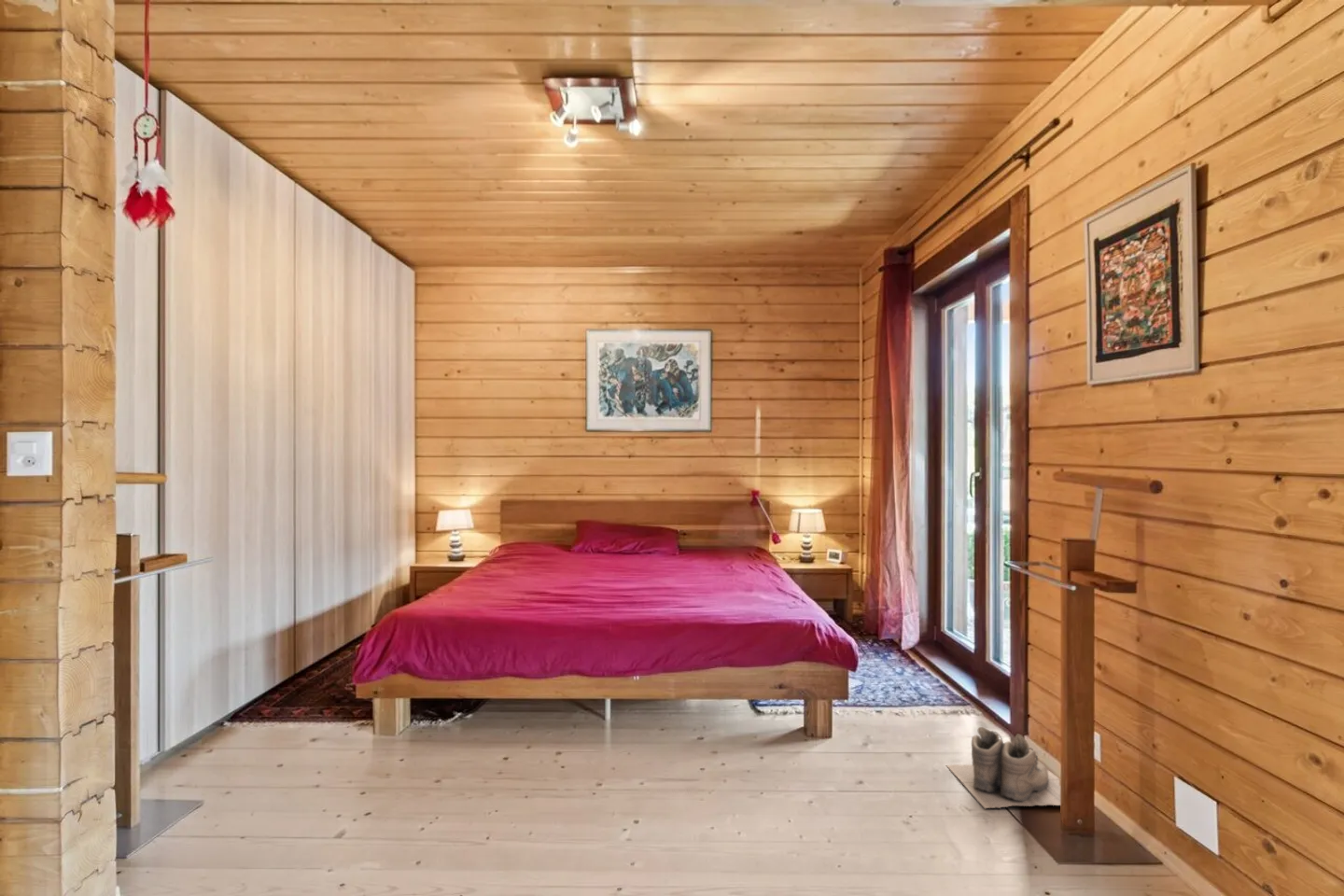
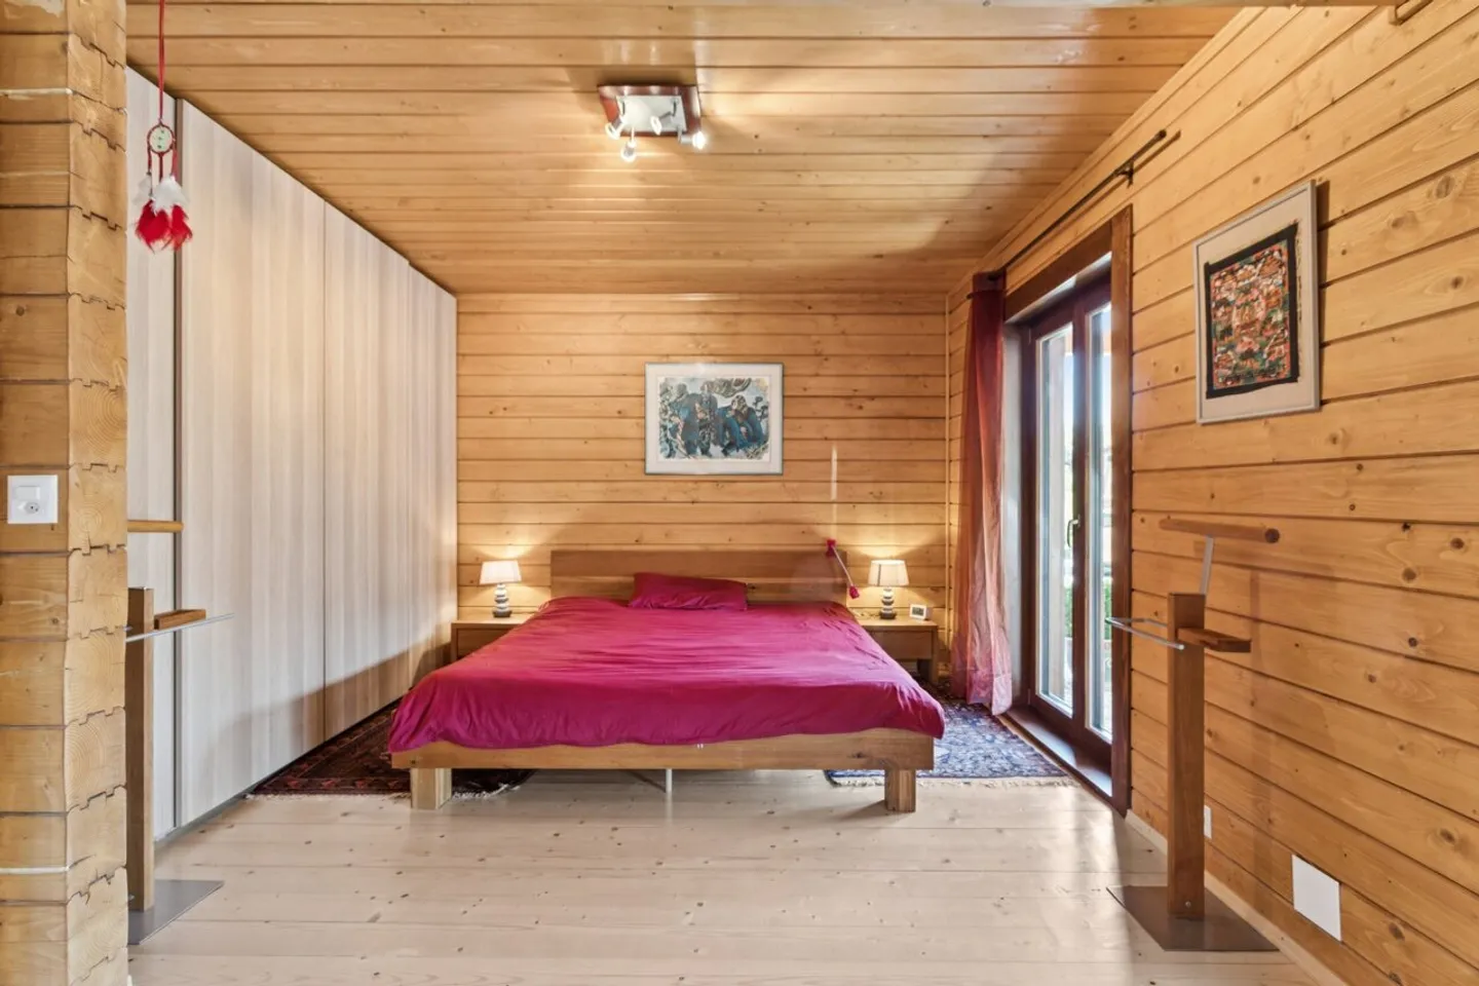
- boots [945,726,1061,809]
